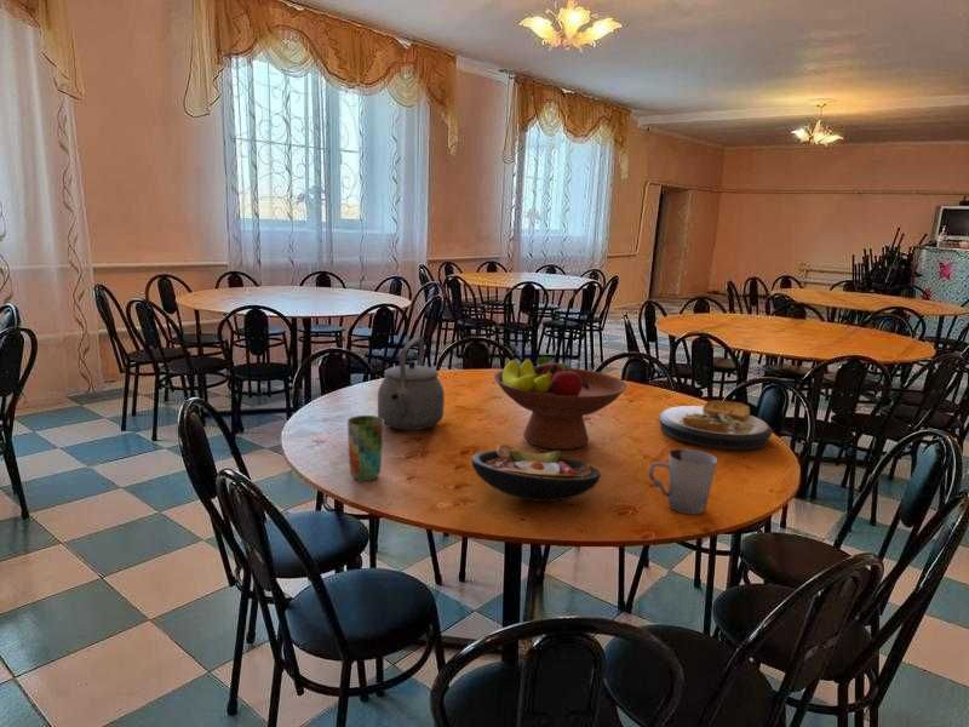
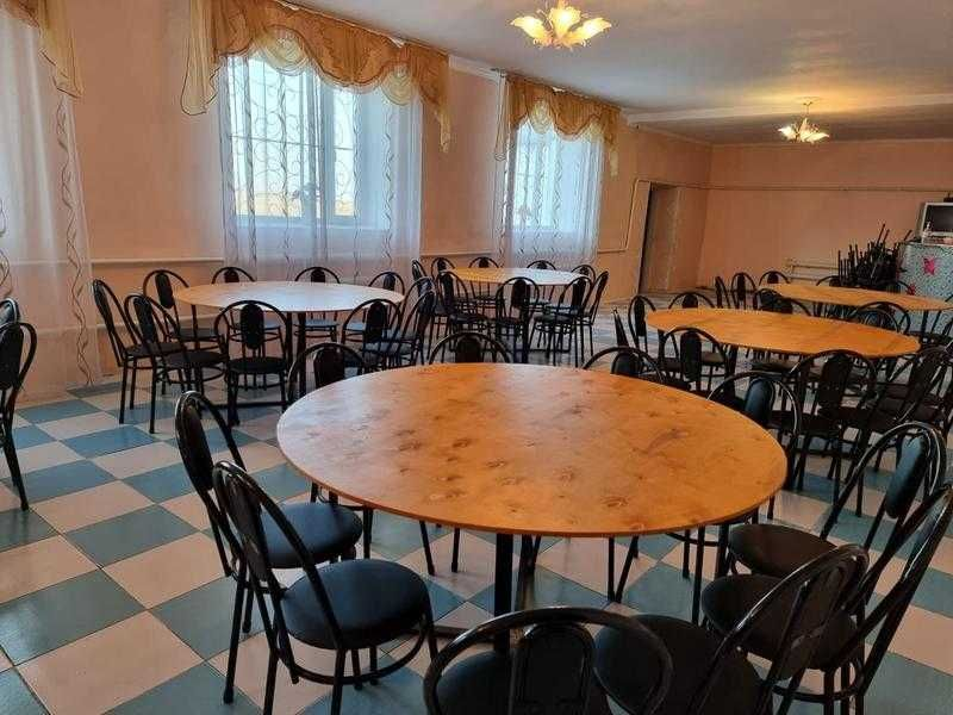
- plate [658,399,774,451]
- tea kettle [377,336,446,431]
- fruit bowl [493,355,629,451]
- cup [346,414,385,482]
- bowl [470,442,602,503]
- cup [648,448,718,516]
